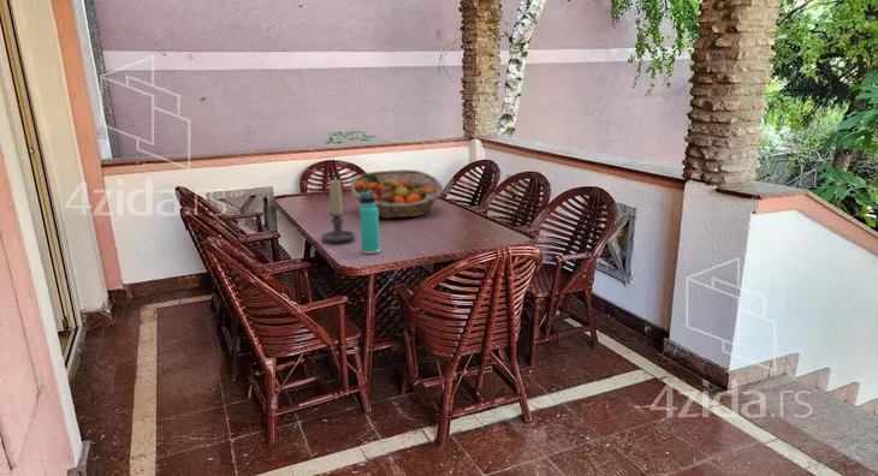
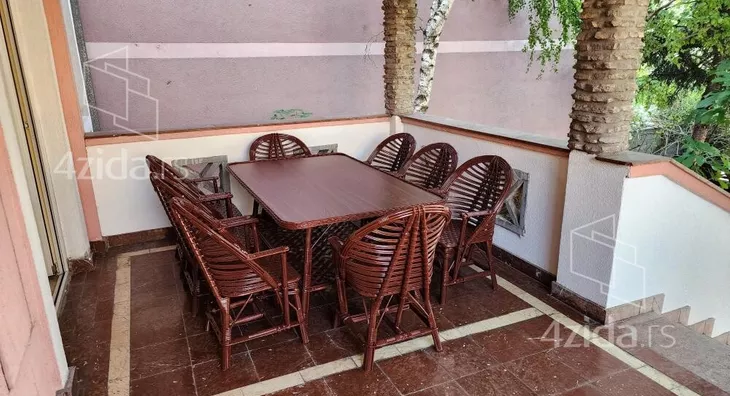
- fruit basket [349,168,444,220]
- thermos bottle [358,192,381,255]
- candle holder [320,178,356,244]
